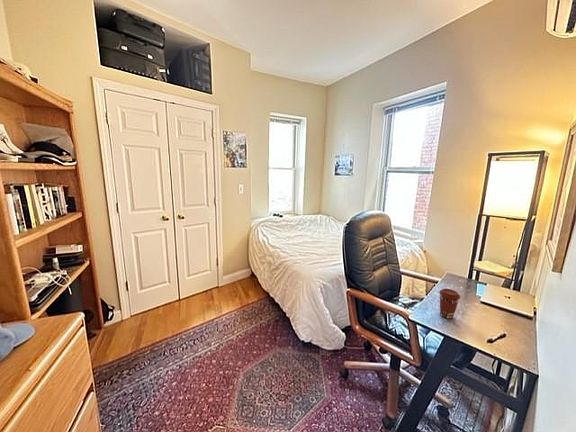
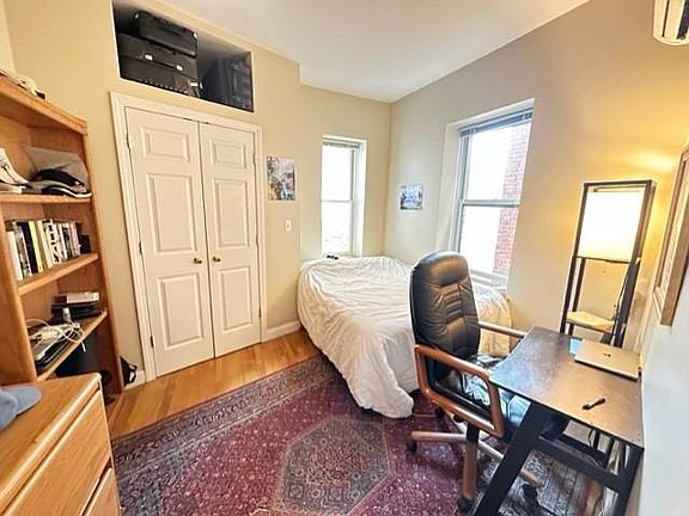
- coffee cup [438,288,461,320]
